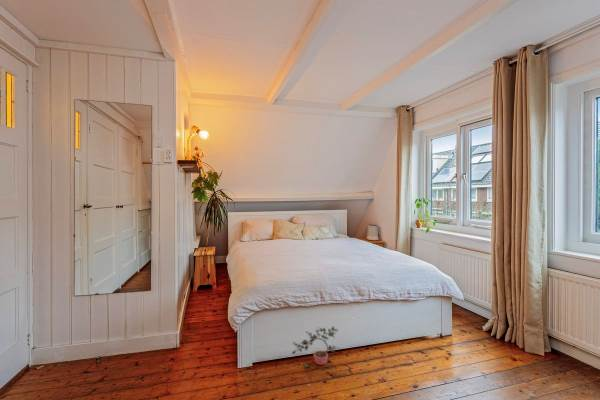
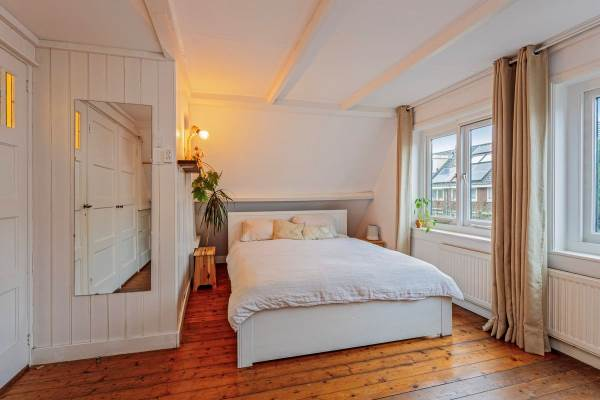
- potted plant [291,325,339,369]
